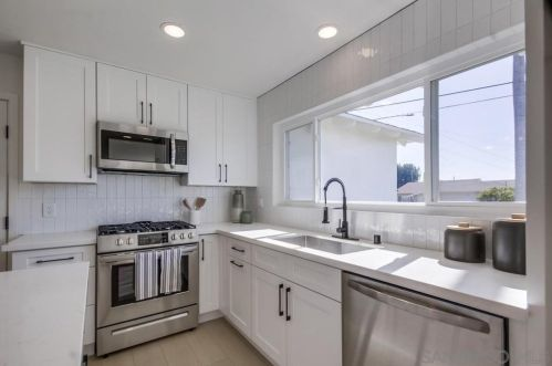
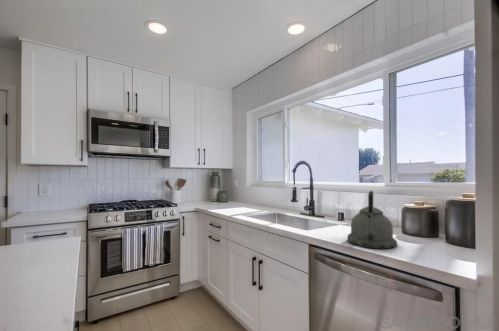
+ kettle [346,190,398,250]
